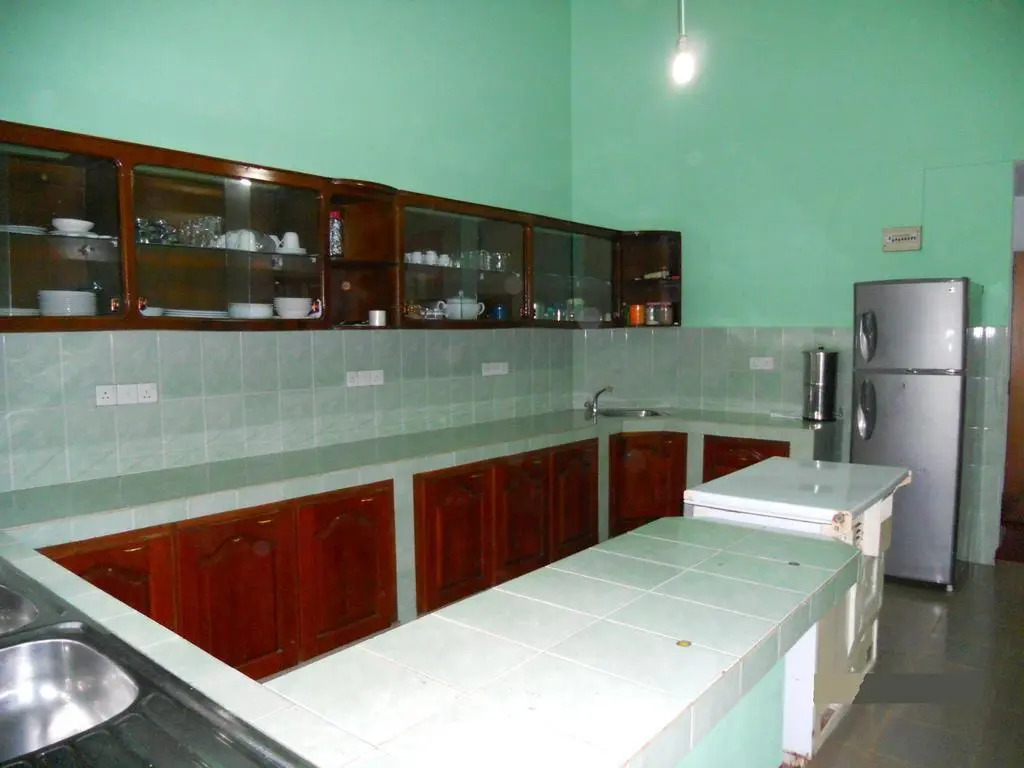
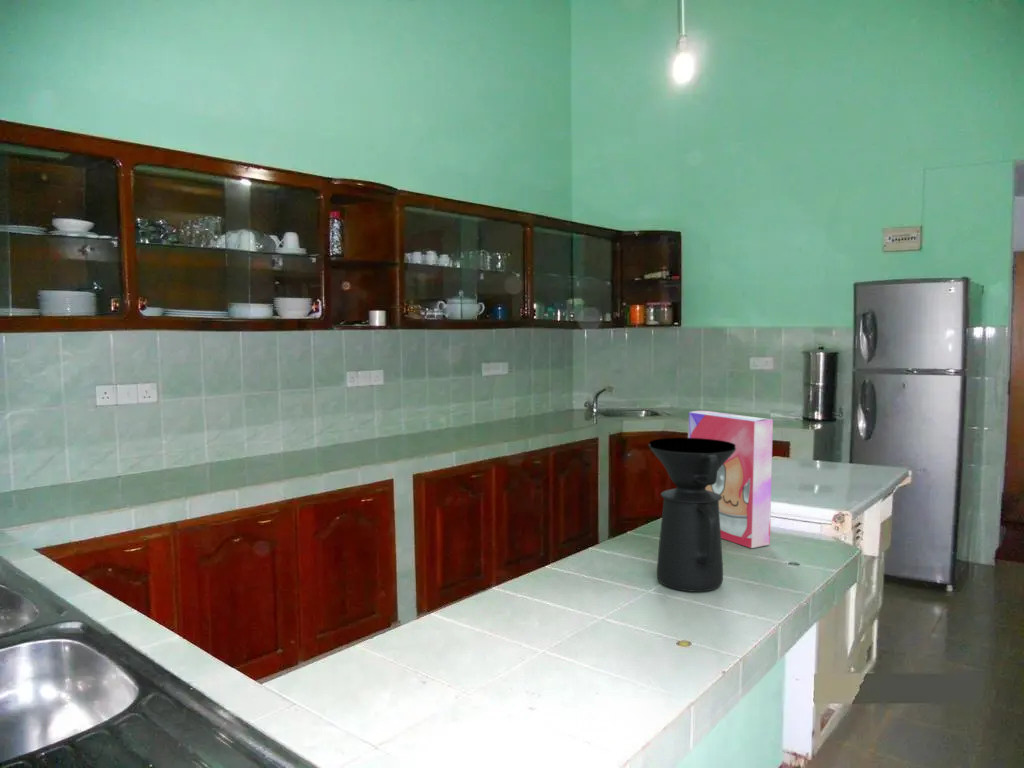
+ coffee maker [648,437,736,593]
+ cereal box [687,410,774,549]
